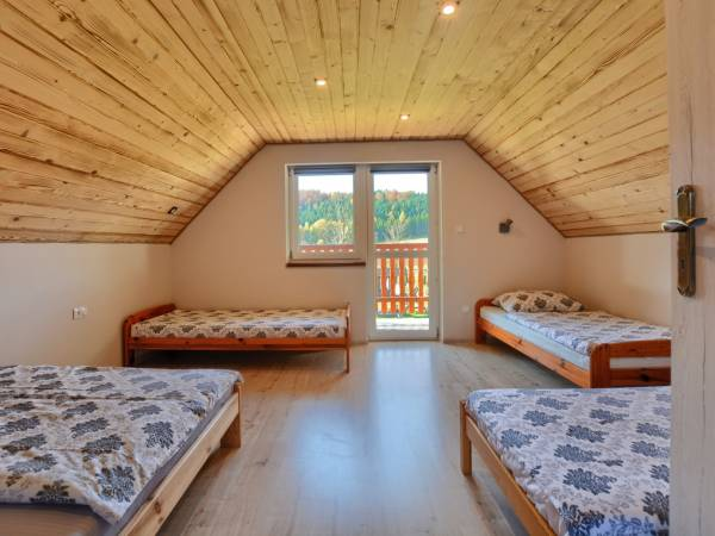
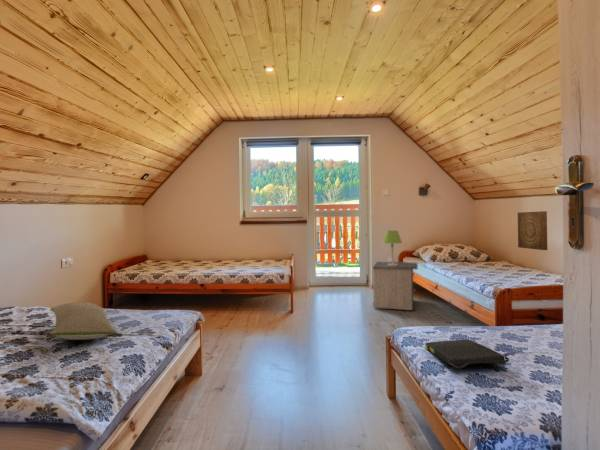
+ nightstand [372,261,419,311]
+ table lamp [382,230,403,266]
+ pillow [48,301,118,341]
+ wall art [517,210,548,251]
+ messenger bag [424,339,510,369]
